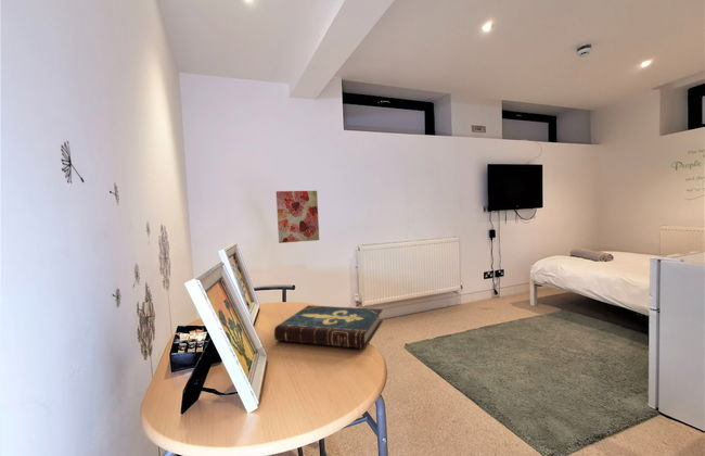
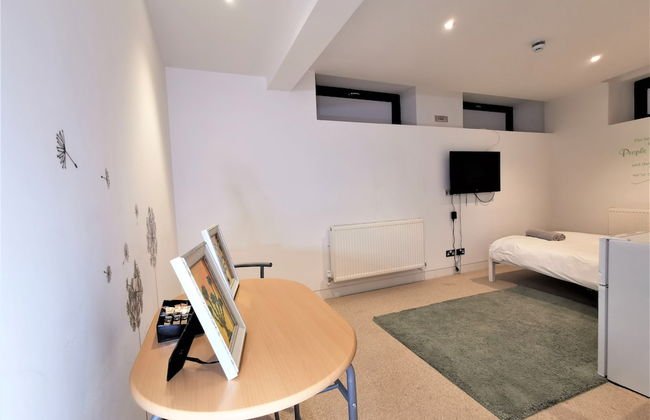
- wall art [275,190,320,244]
- book [273,304,384,350]
